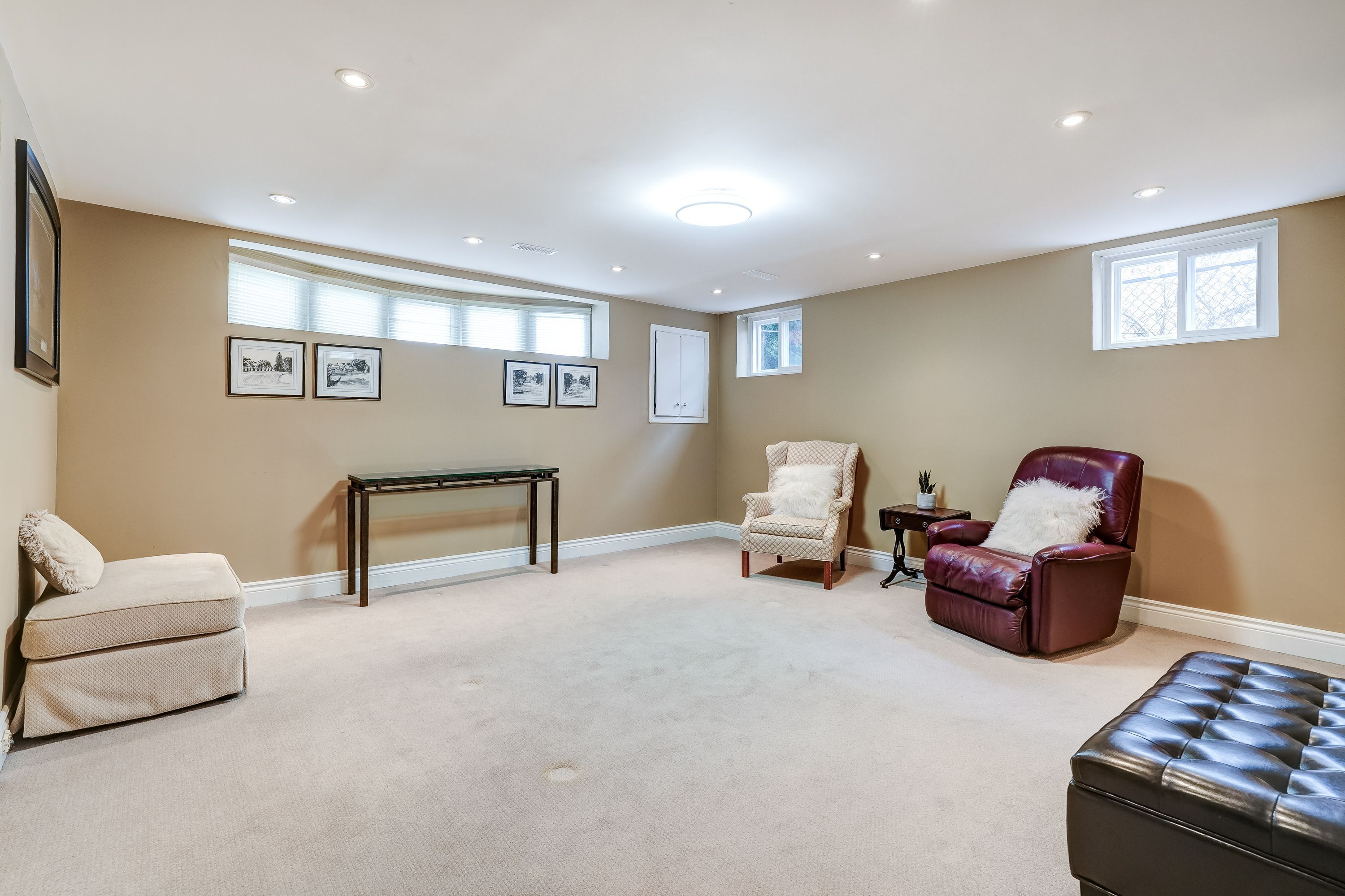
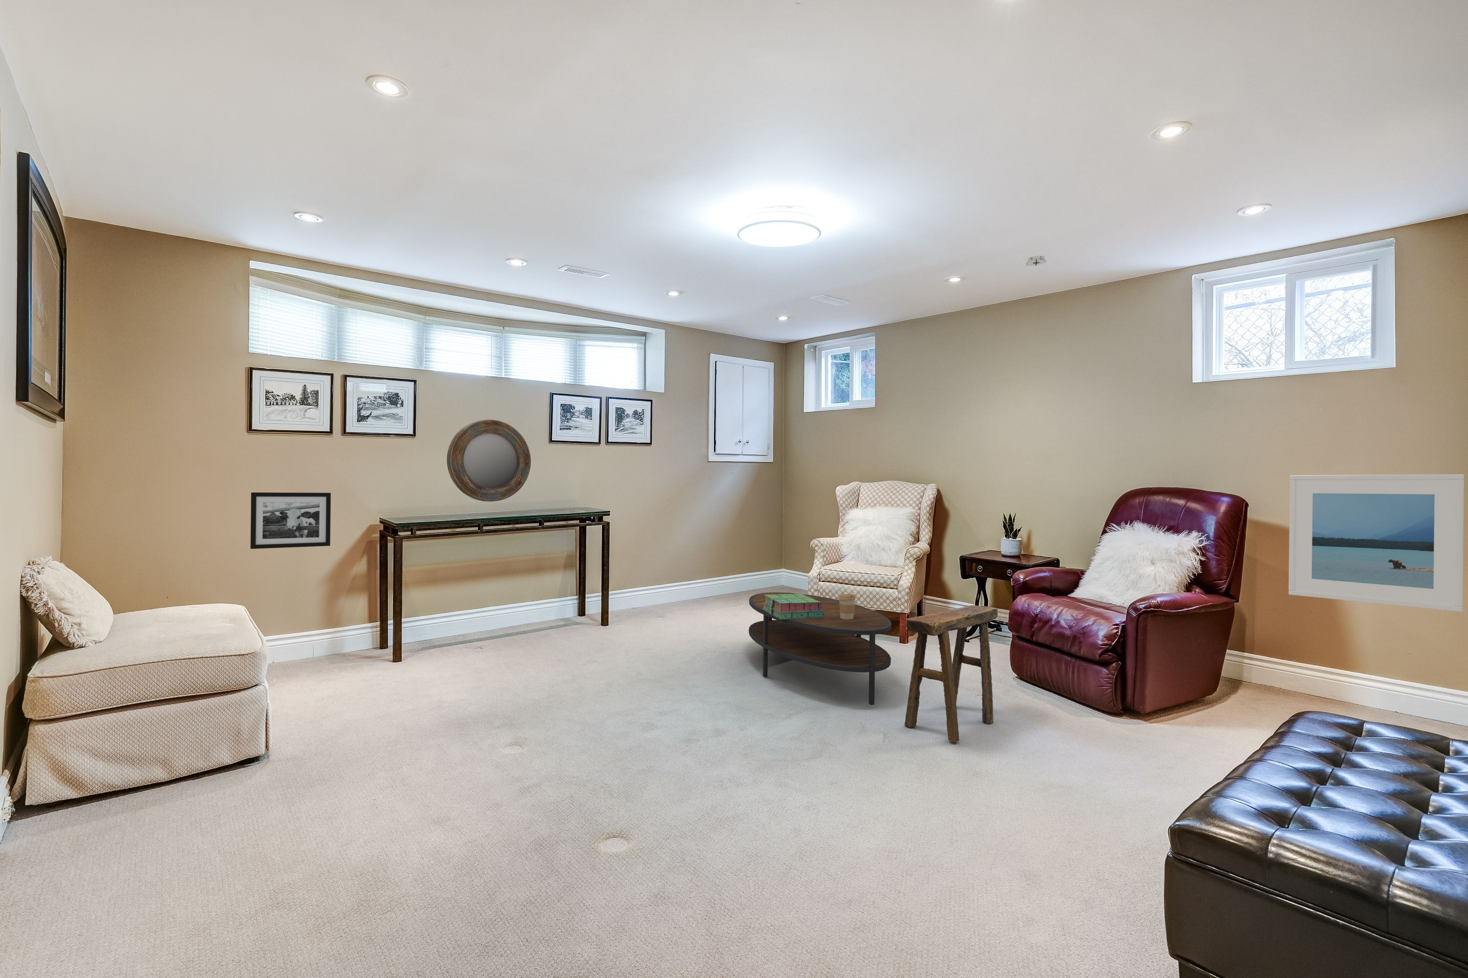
+ stack of books [762,594,824,619]
+ home mirror [446,419,532,502]
+ smoke detector [1024,255,1047,267]
+ picture frame [250,492,332,549]
+ coffee cup [838,594,856,619]
+ coffee table [749,592,892,705]
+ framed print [1288,474,1465,612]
+ stool [905,605,999,742]
